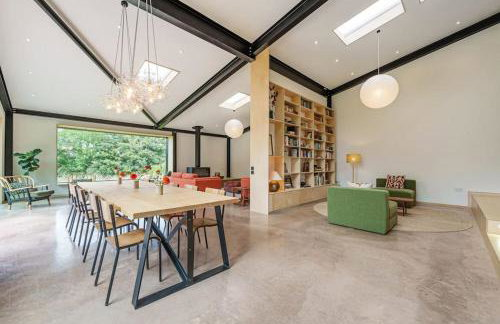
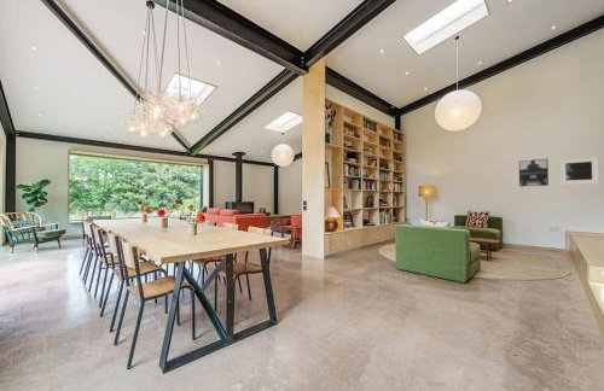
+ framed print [558,156,600,186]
+ wall art [518,158,550,187]
